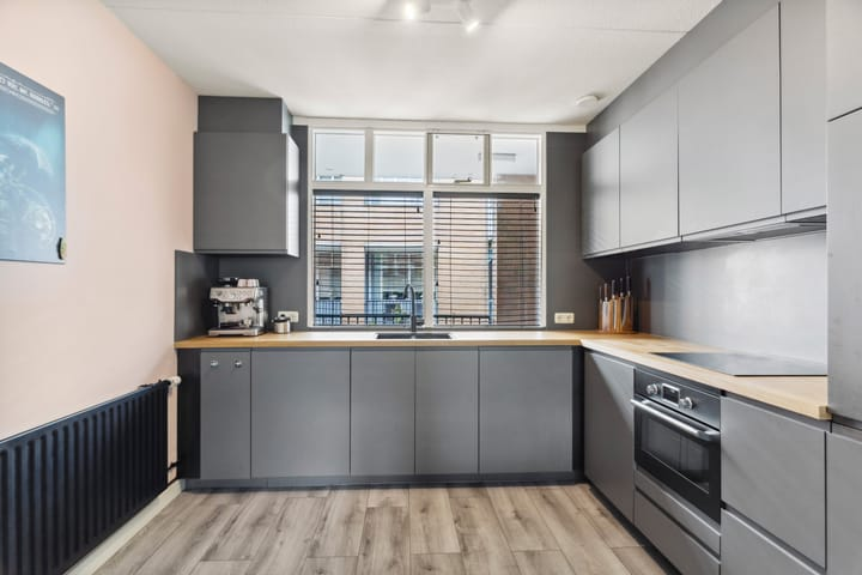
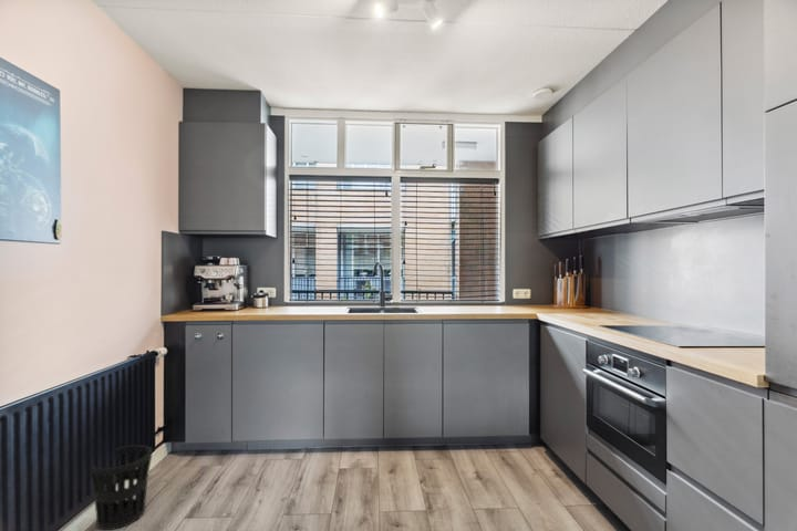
+ wastebasket [91,444,153,531]
